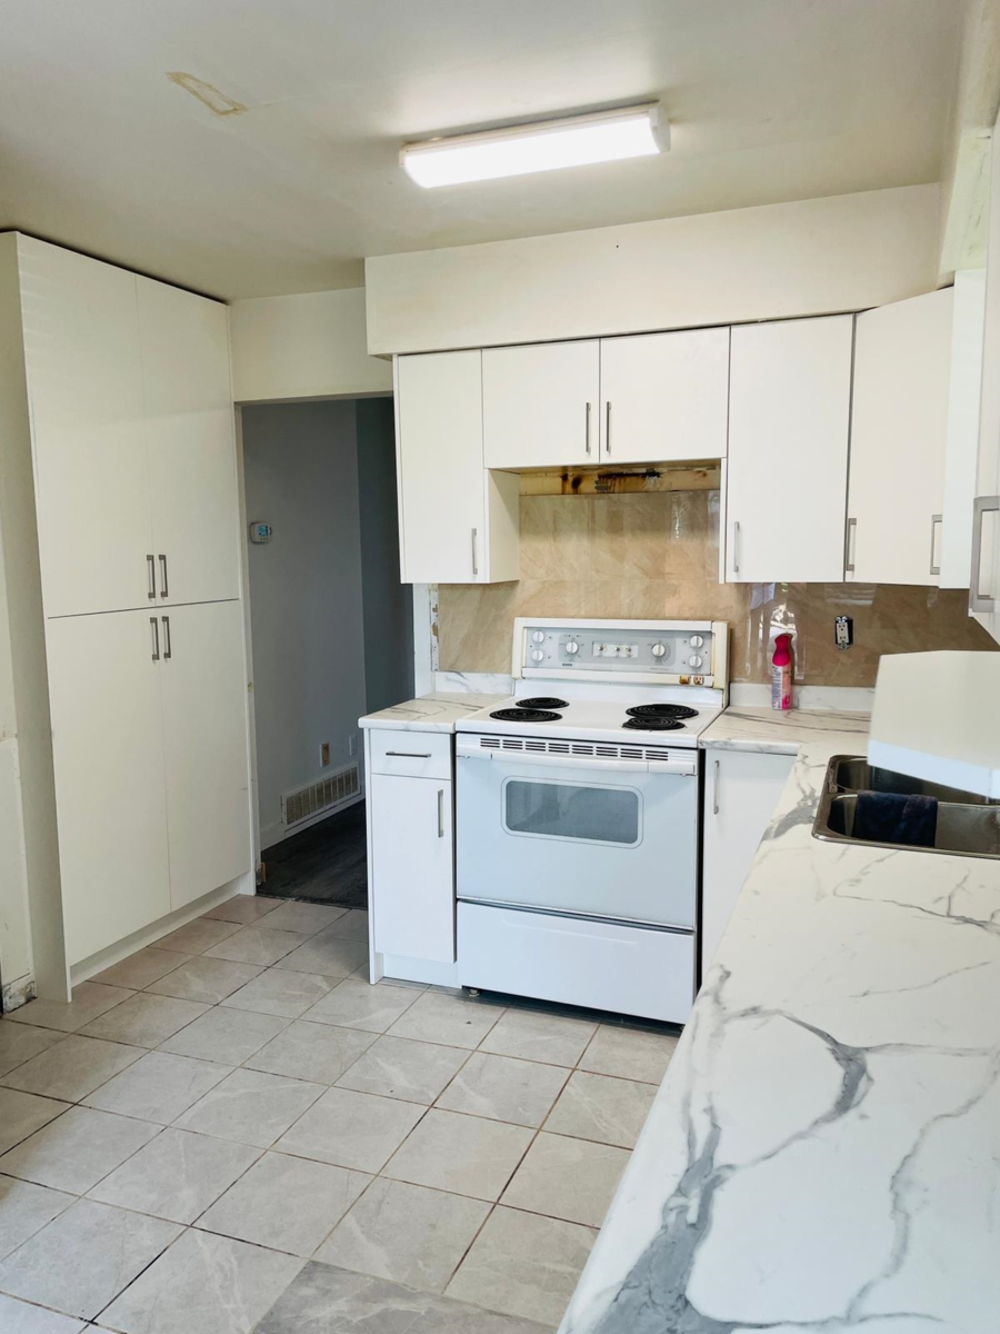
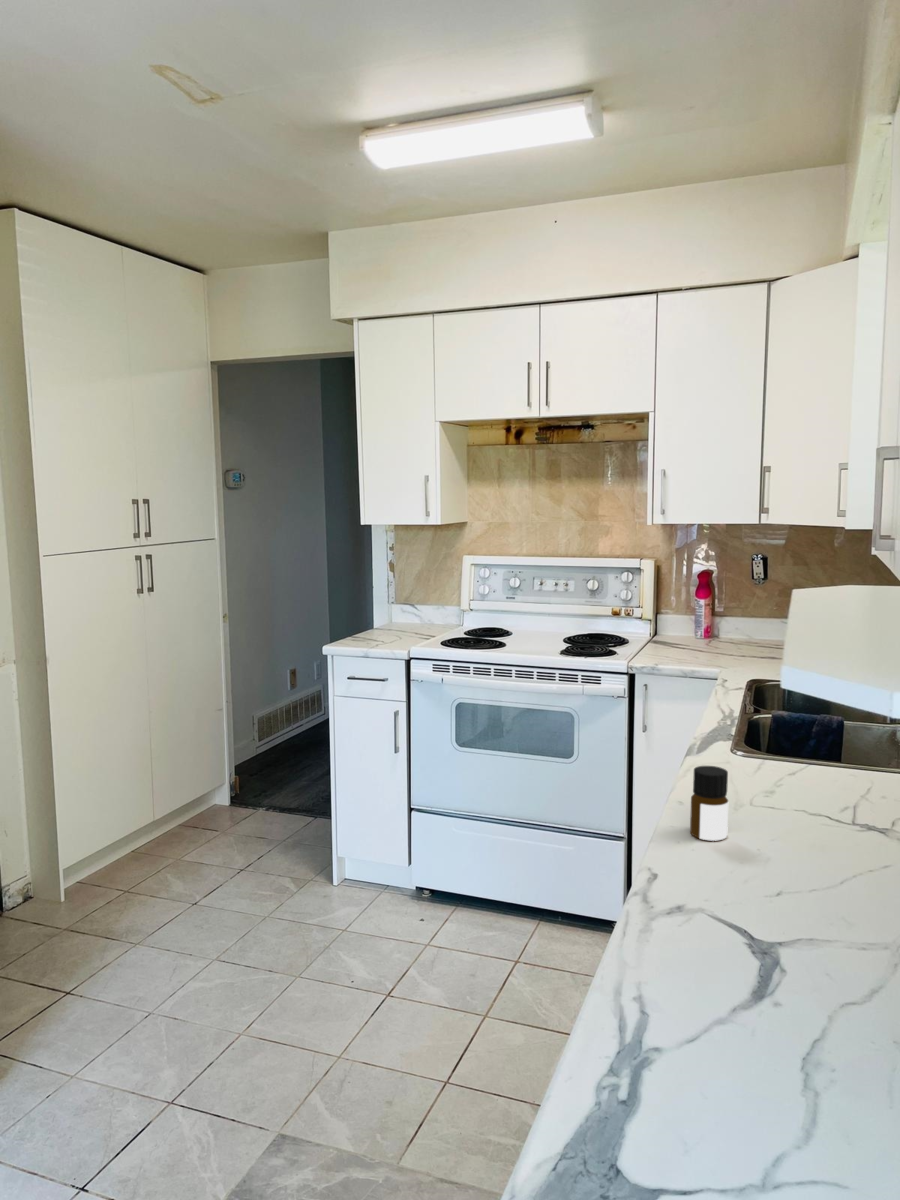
+ bottle [689,765,729,842]
